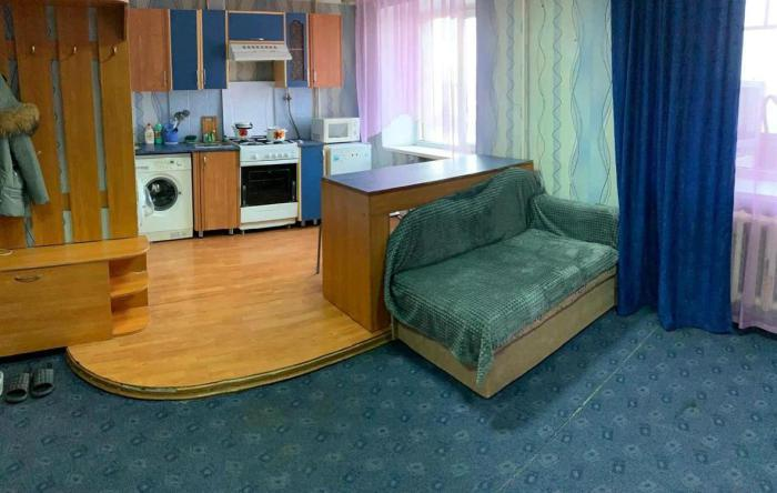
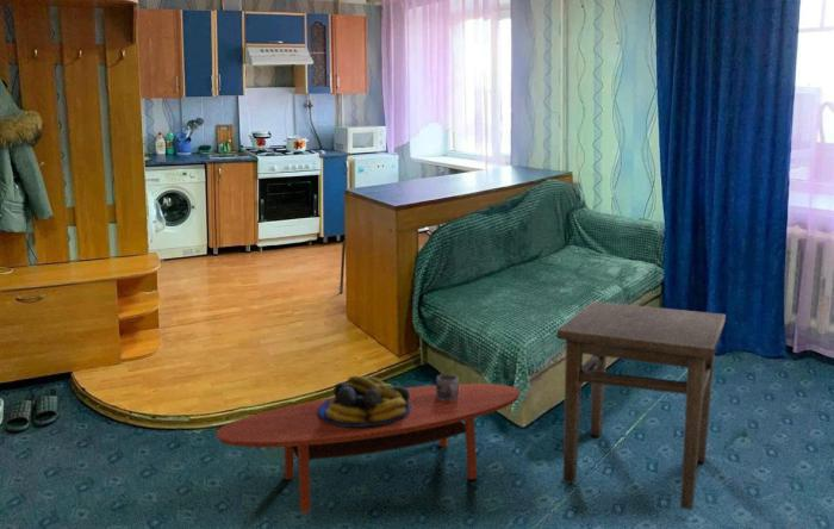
+ fruit bowl [318,374,411,427]
+ mug [435,373,460,400]
+ side table [555,300,727,511]
+ coffee table [214,382,522,515]
